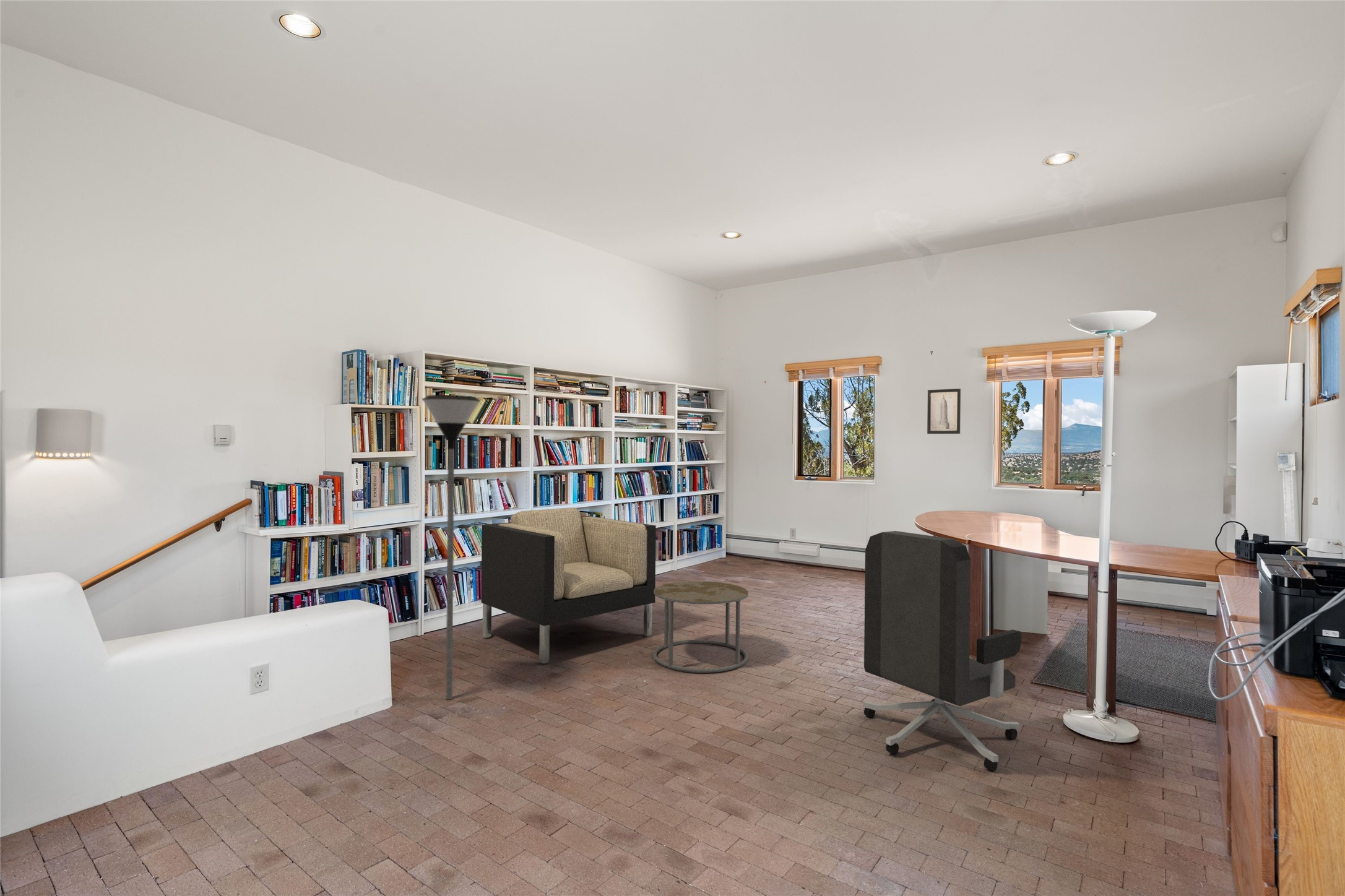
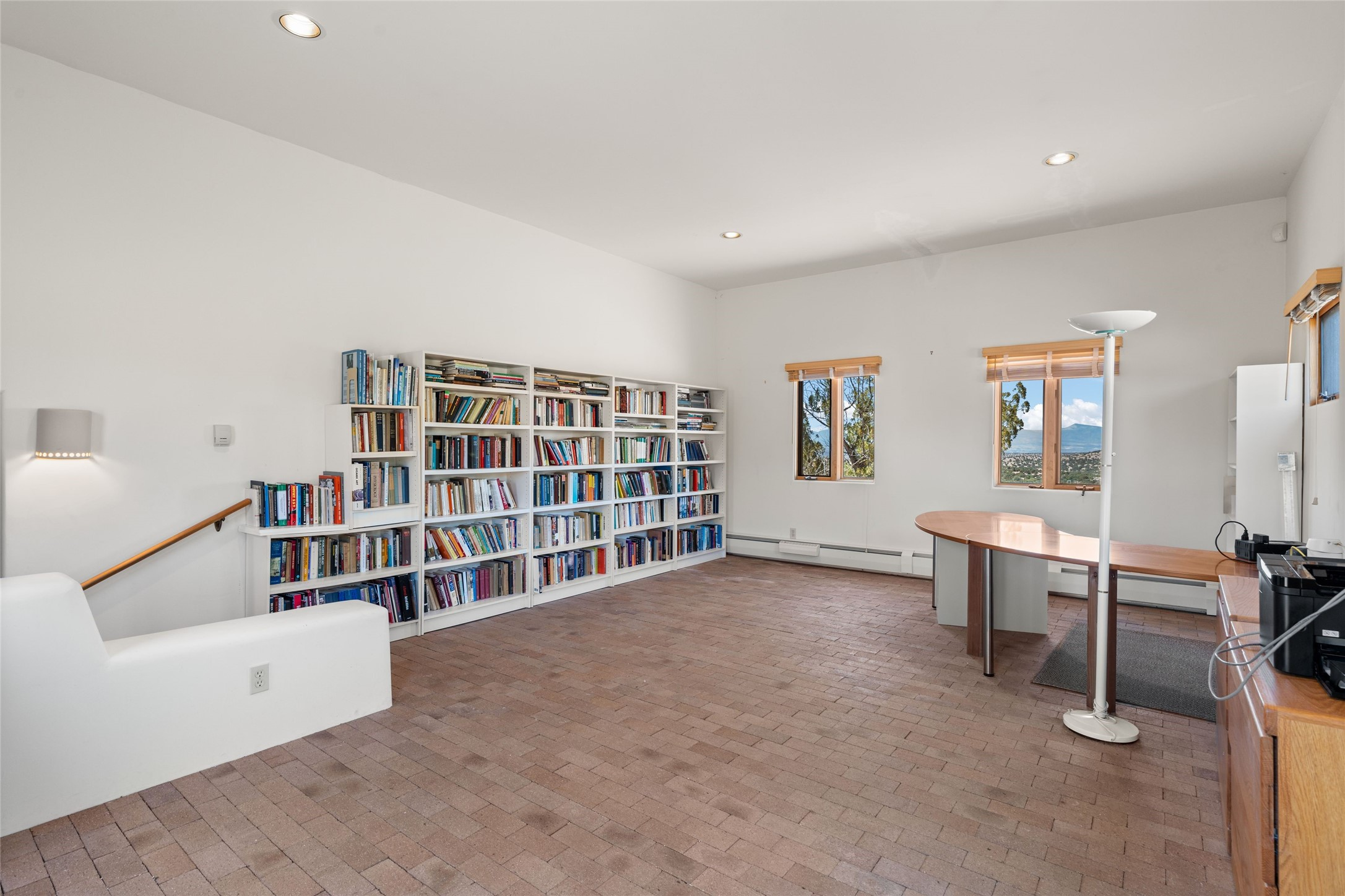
- office chair [863,530,1022,772]
- armchair [481,507,657,664]
- wall art [927,388,961,434]
- floor lamp [422,394,481,700]
- side table [652,580,749,673]
